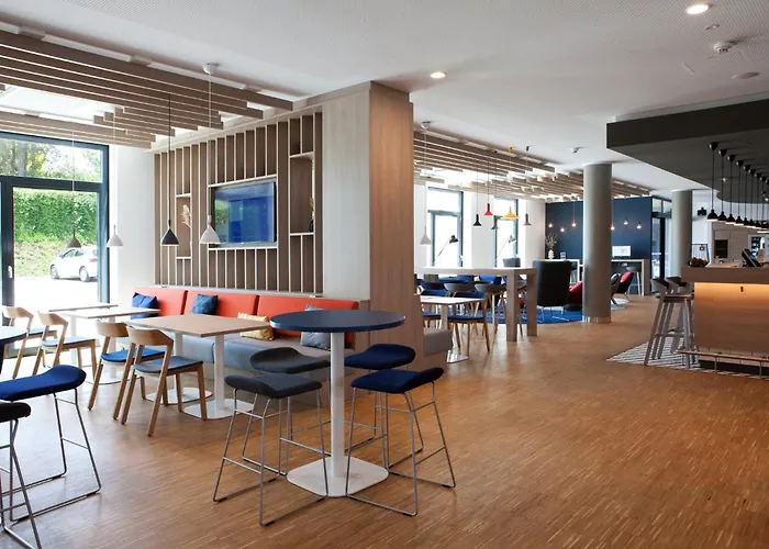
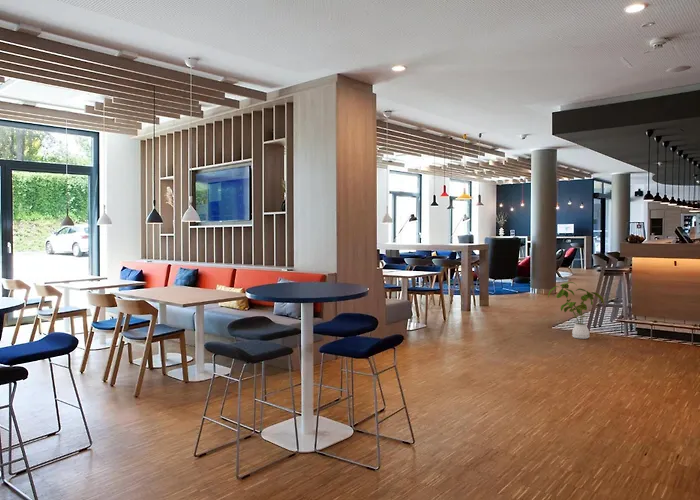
+ house plant [547,281,605,340]
